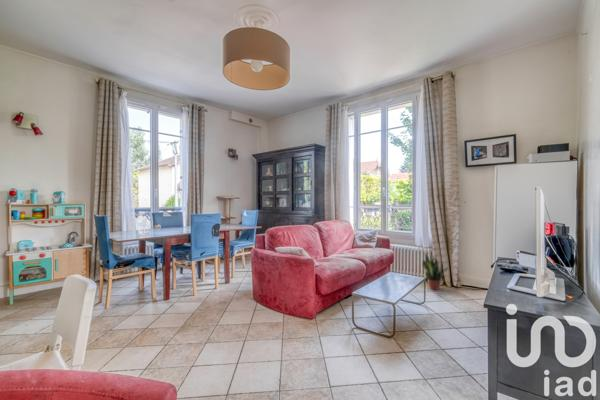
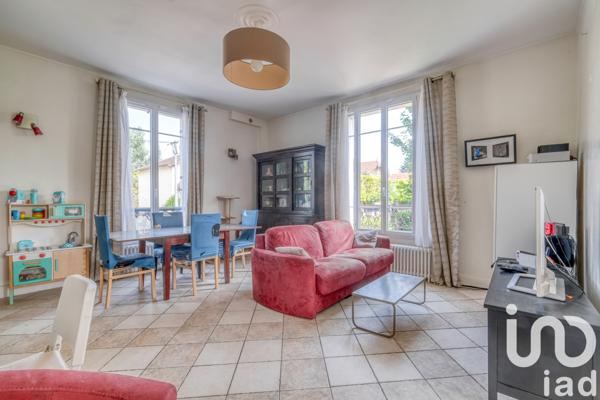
- potted plant [421,252,449,291]
